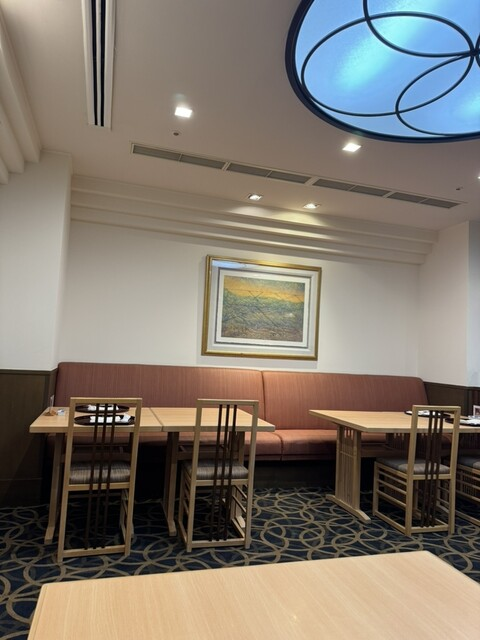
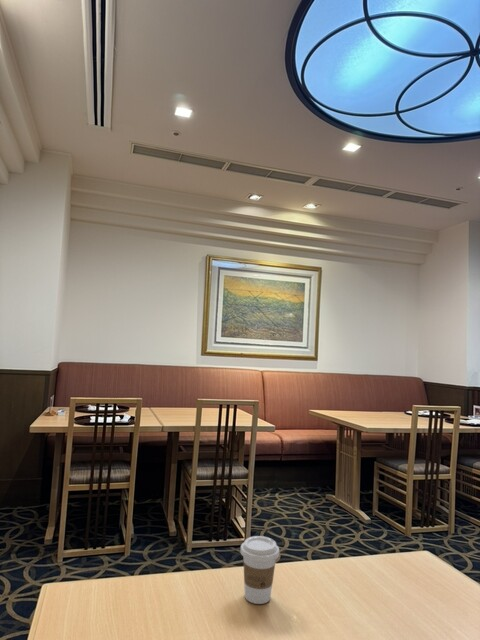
+ coffee cup [240,535,280,605]
